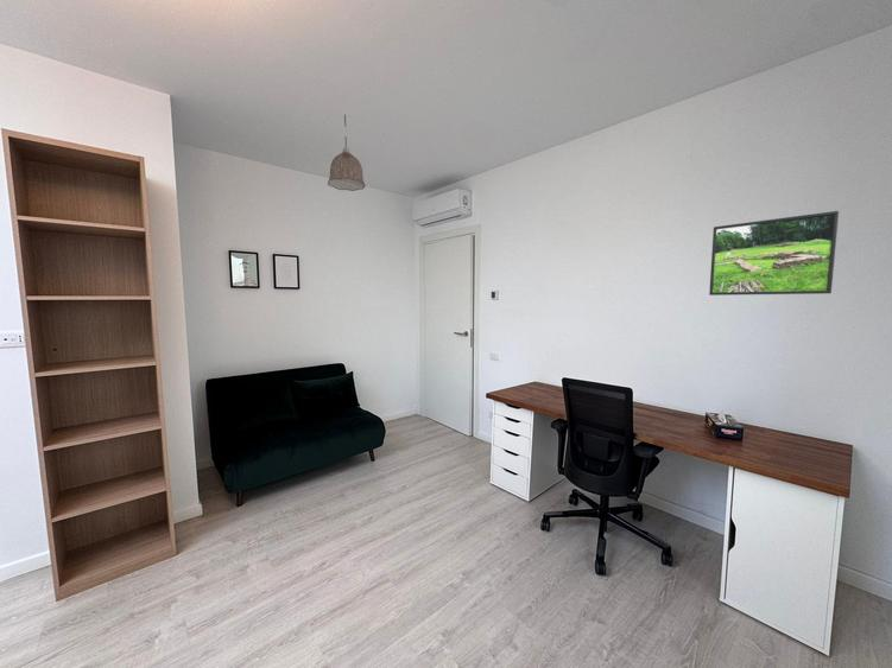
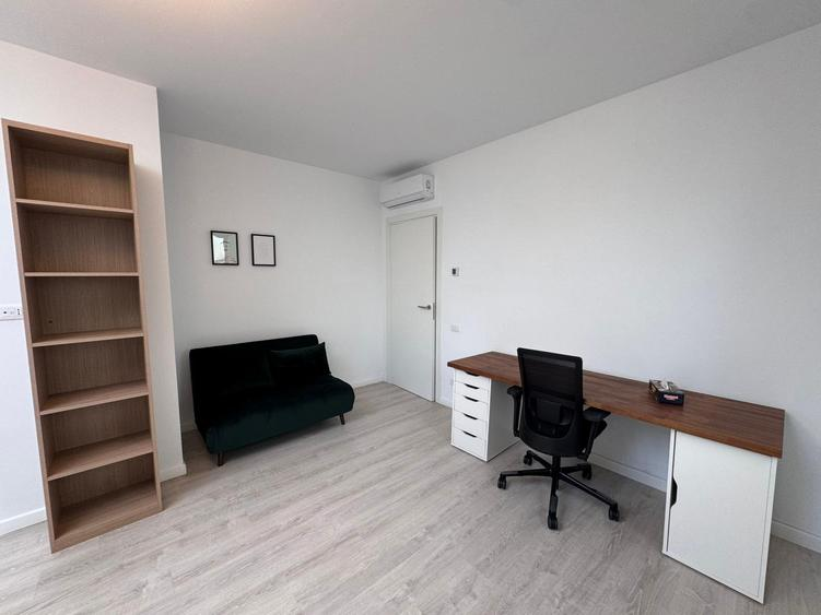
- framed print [708,210,840,297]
- pendant lamp [327,113,366,192]
